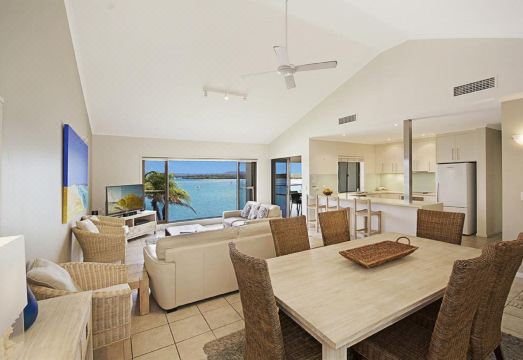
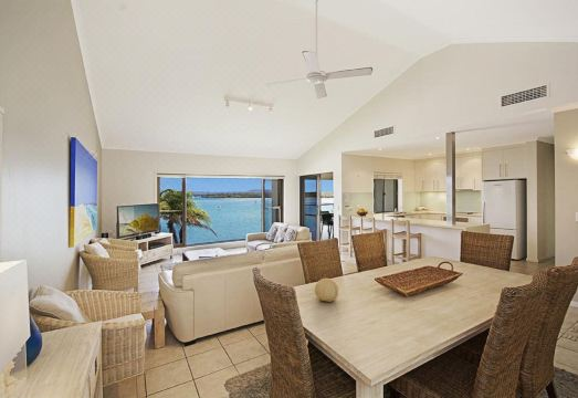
+ decorative ball [314,277,339,303]
